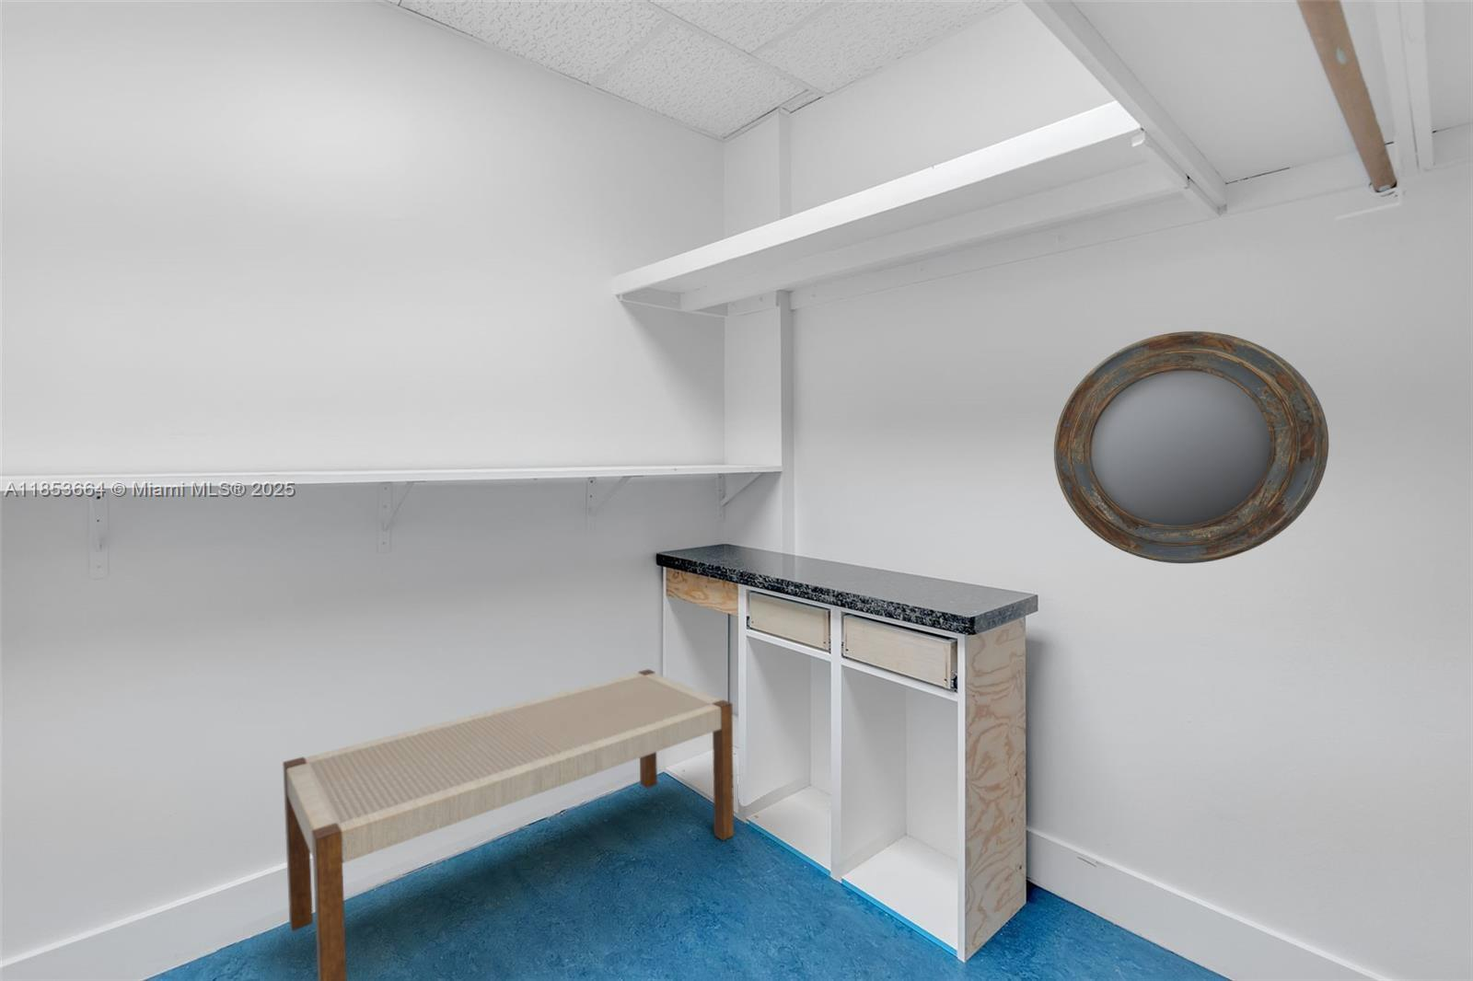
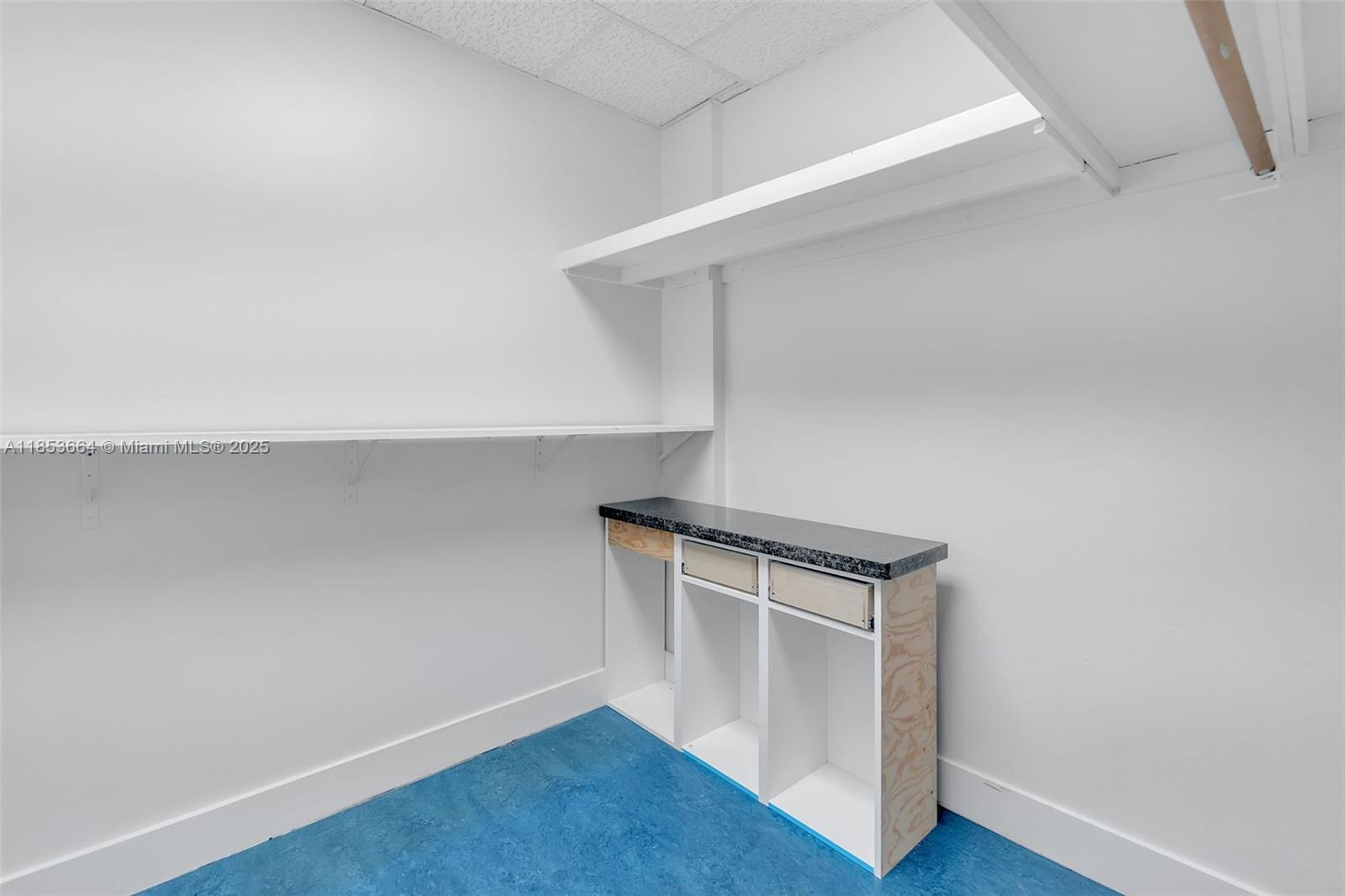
- bench [281,668,735,981]
- home mirror [1054,331,1330,564]
